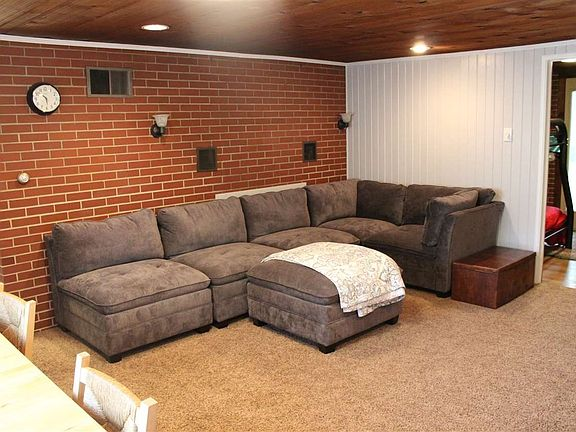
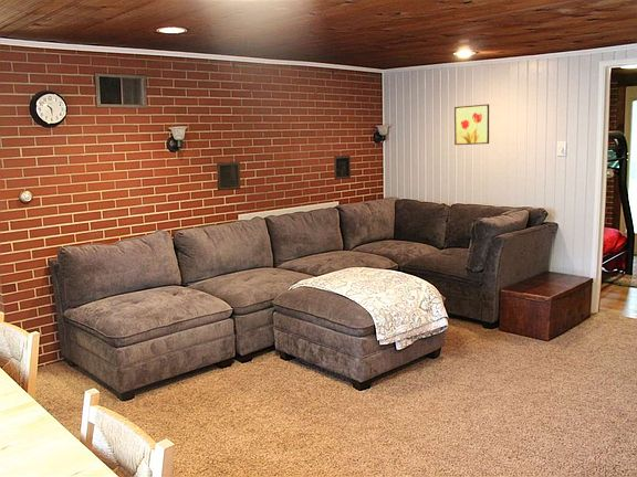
+ wall art [453,103,490,146]
